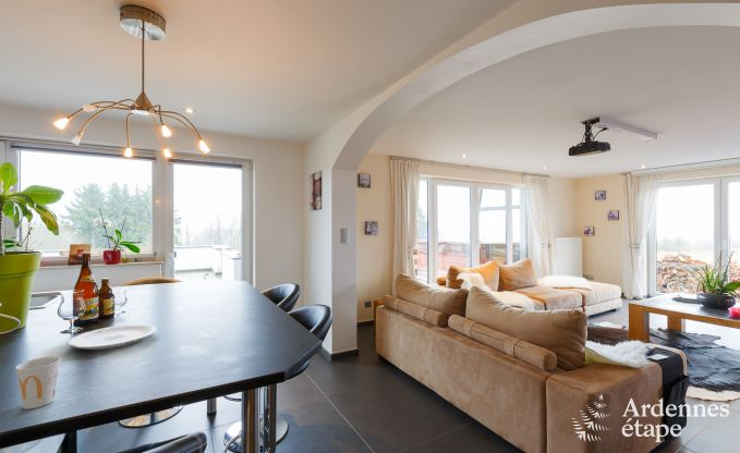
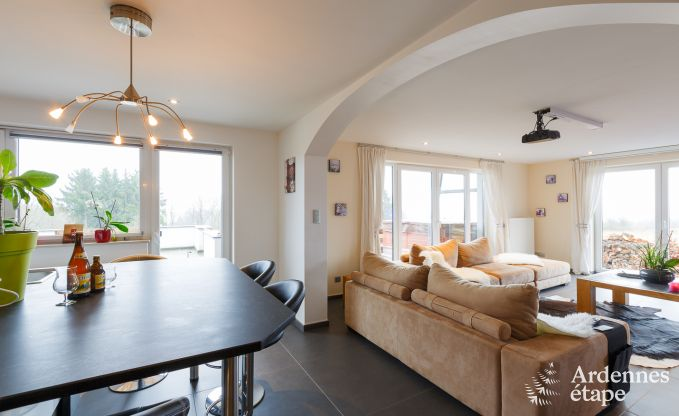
- cup [14,355,62,411]
- plate [66,323,158,351]
